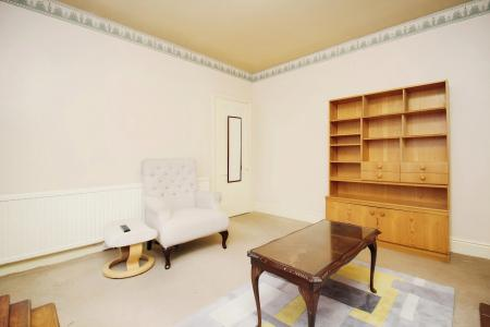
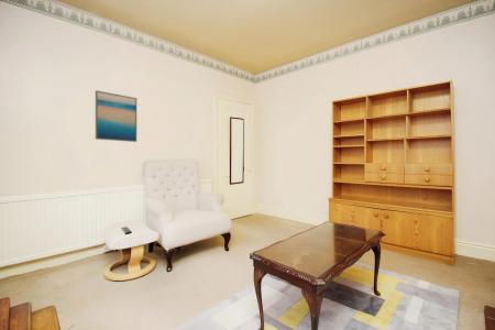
+ wall art [95,89,138,143]
